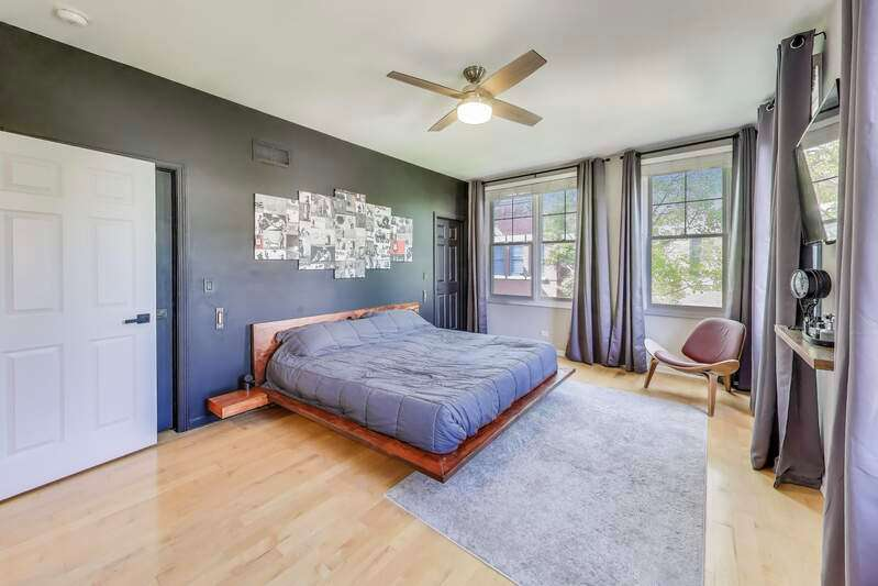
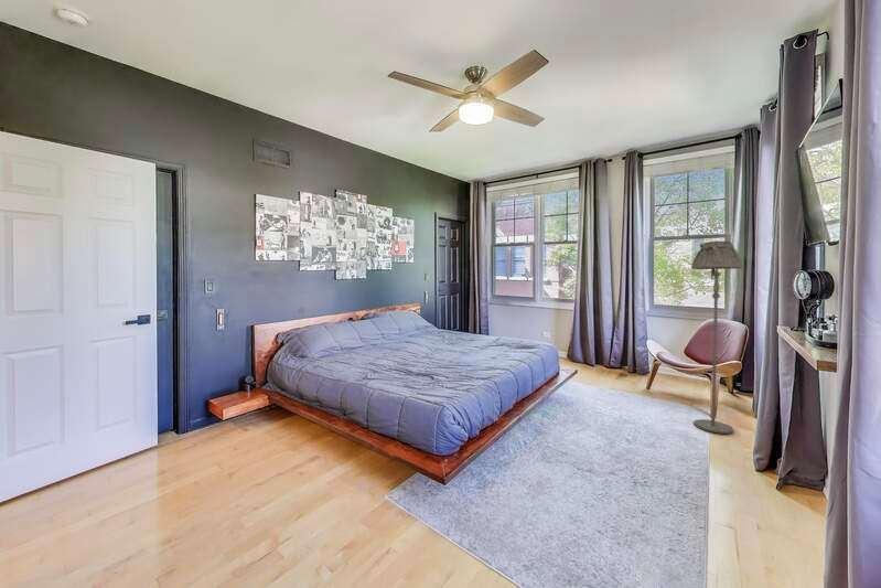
+ floor lamp [690,239,744,435]
